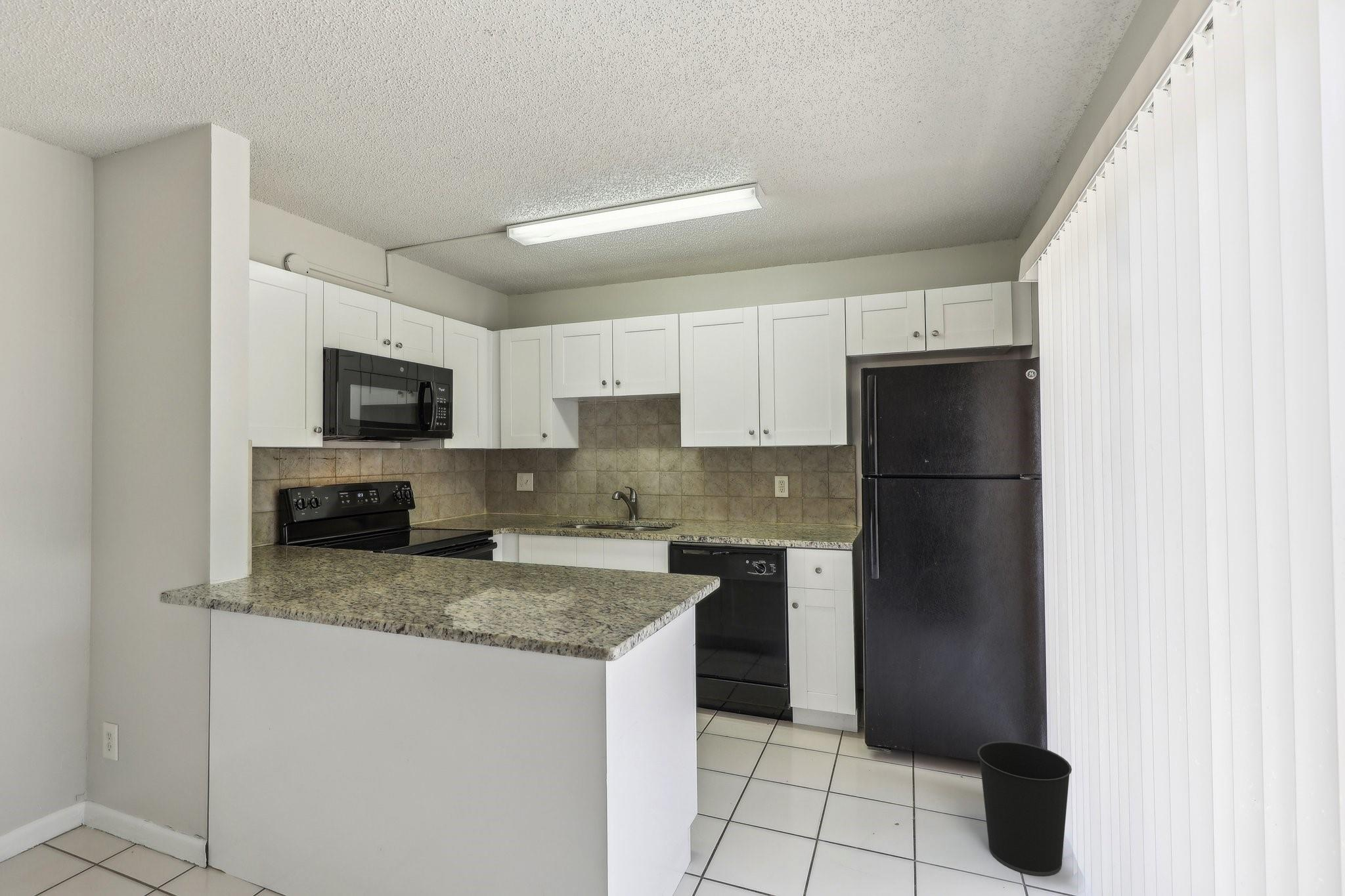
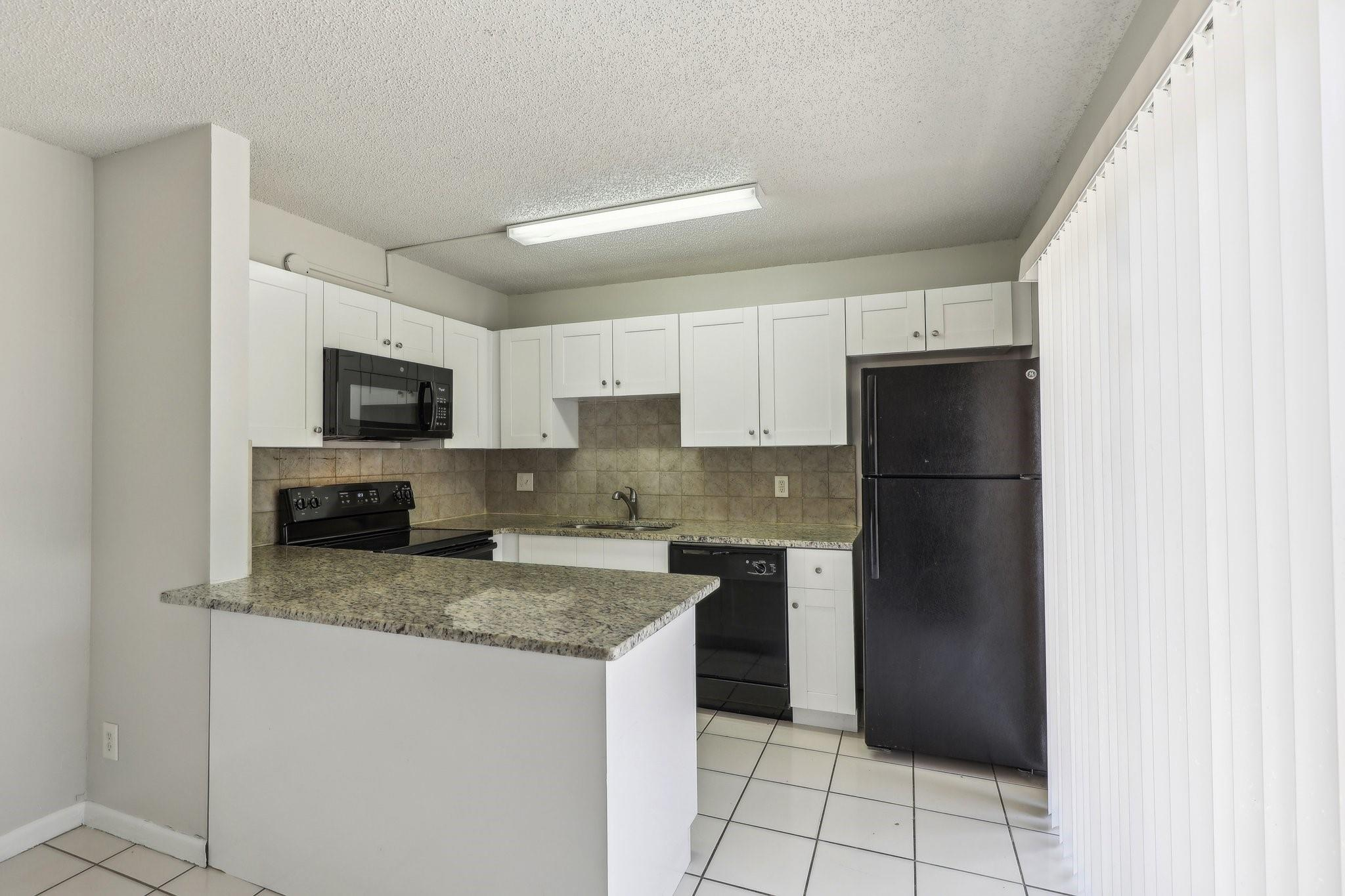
- wastebasket [977,740,1072,876]
